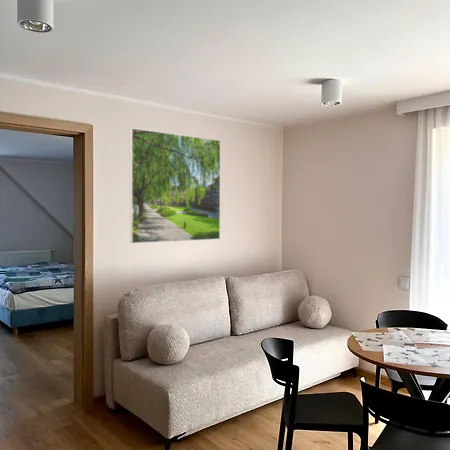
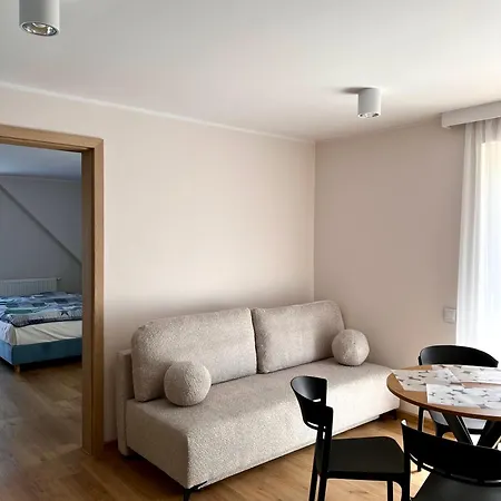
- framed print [129,127,221,244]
